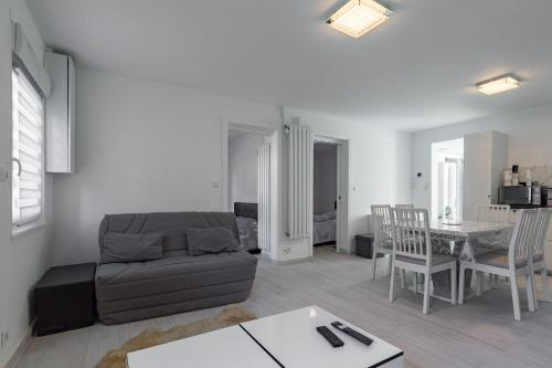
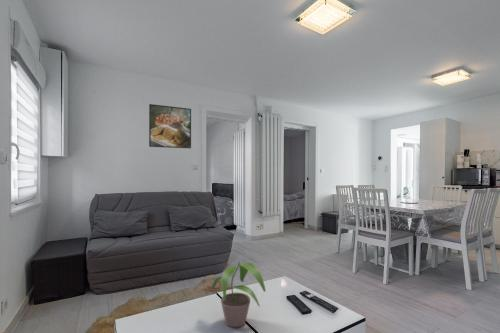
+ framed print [148,103,192,149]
+ potted plant [210,261,267,328]
